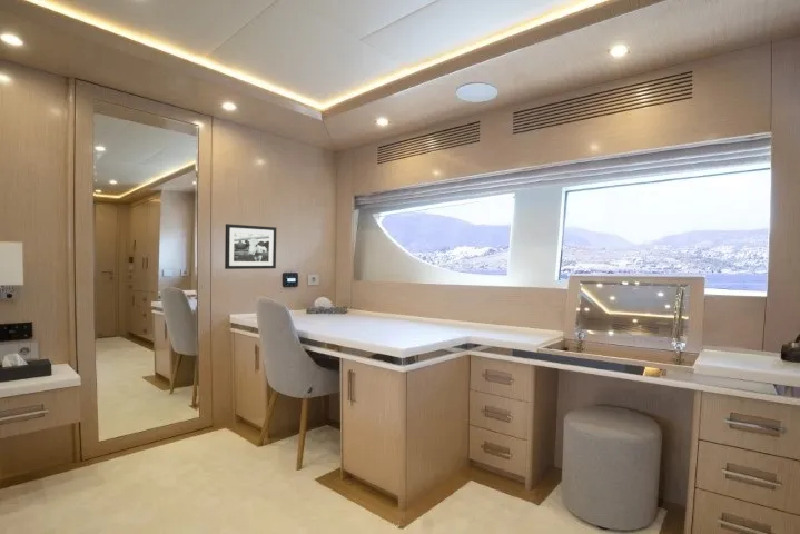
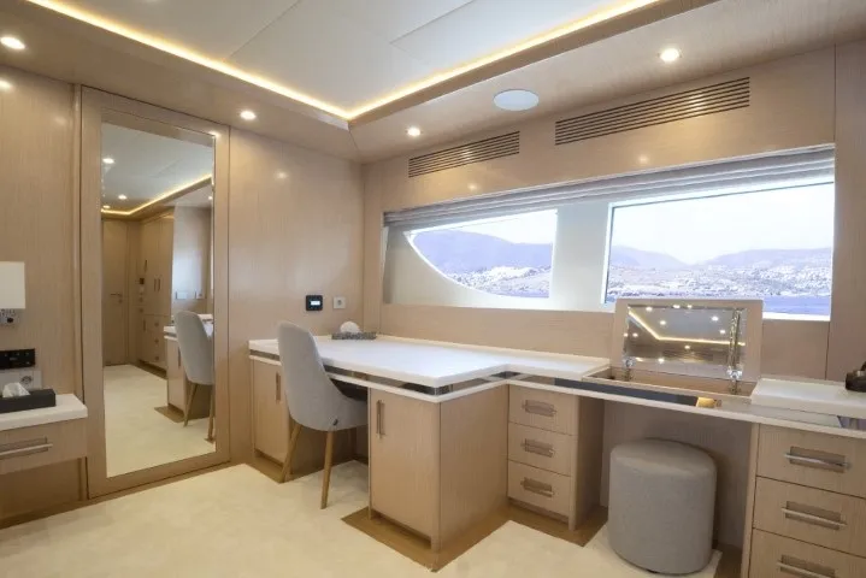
- picture frame [224,222,277,270]
